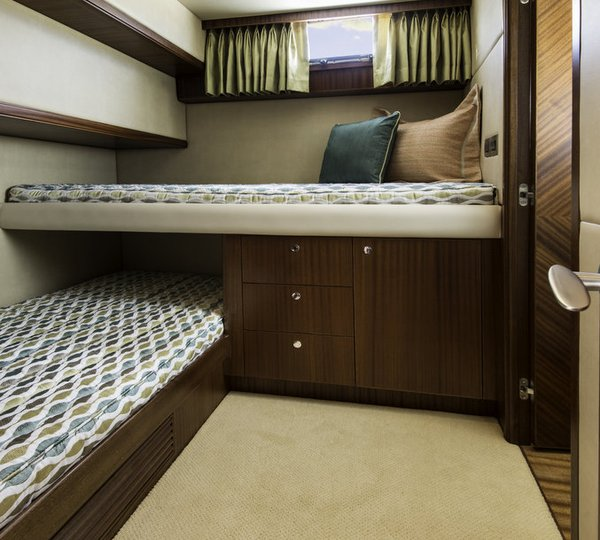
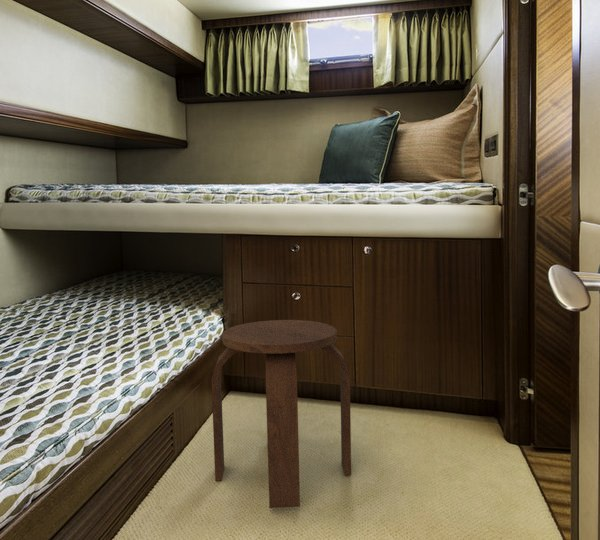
+ stool [211,319,352,509]
